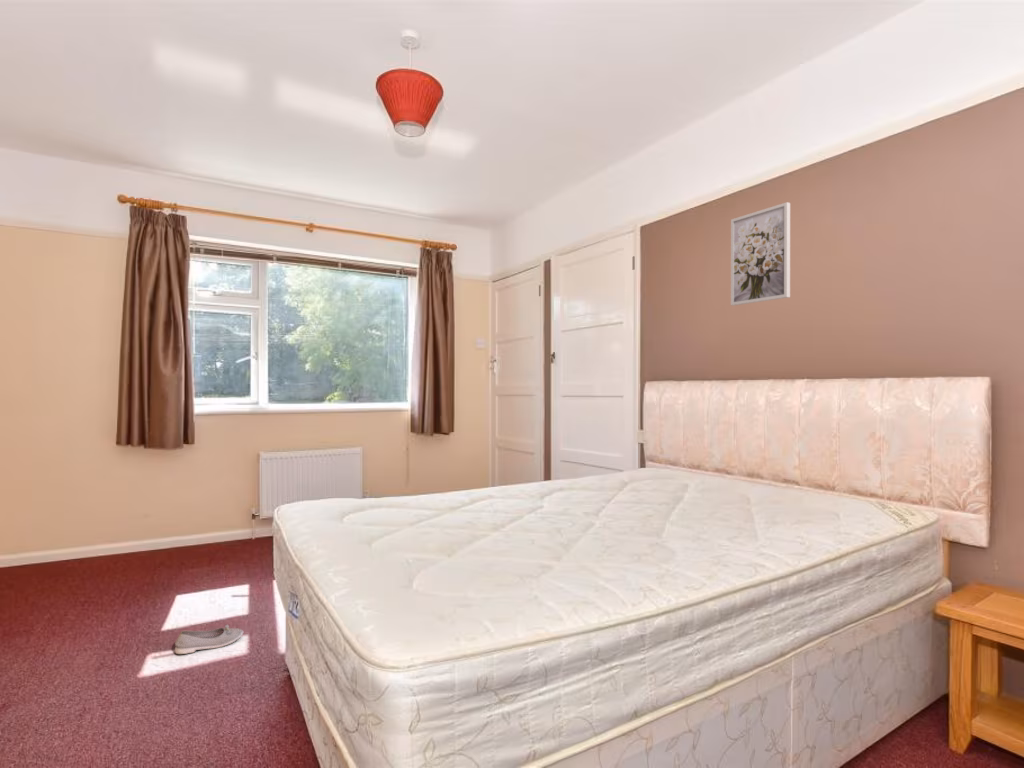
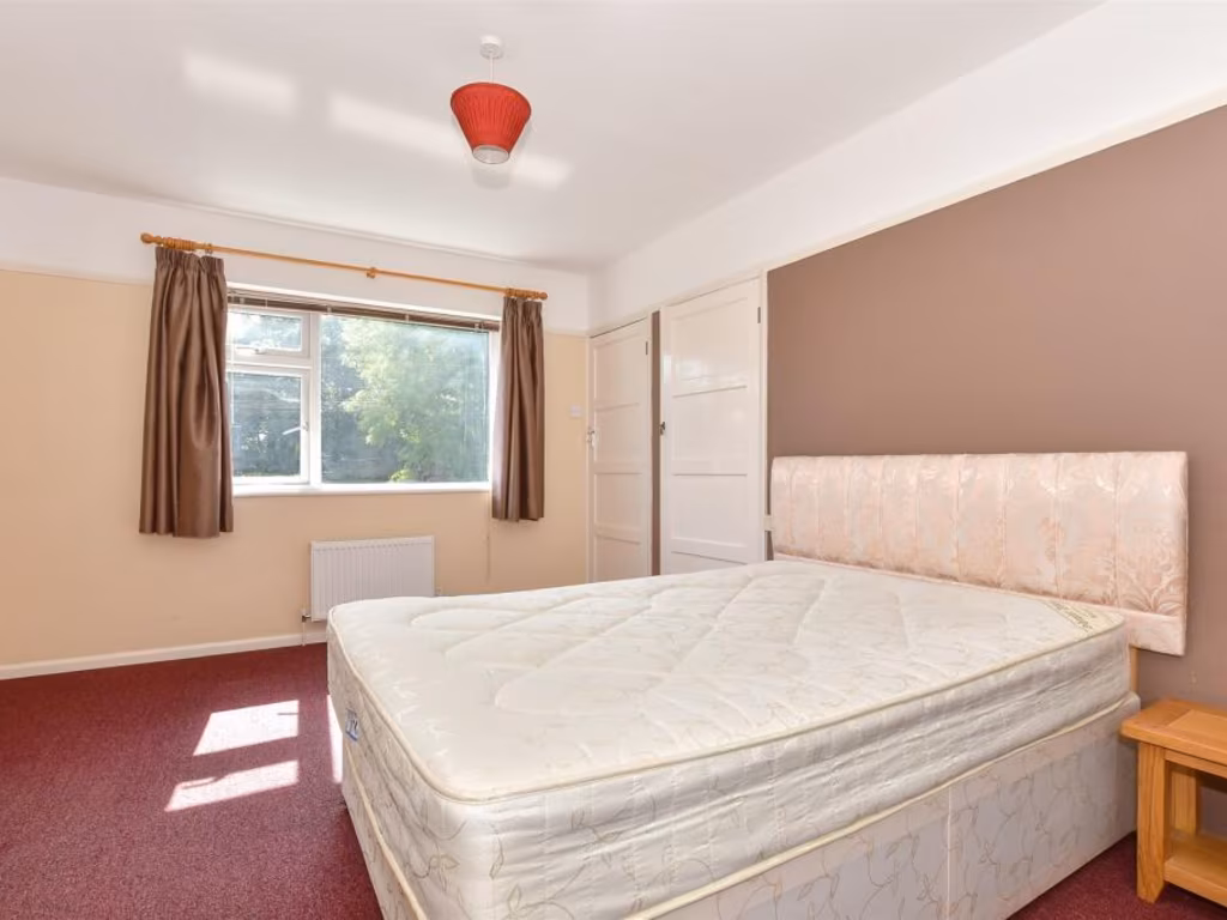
- shoe [174,624,244,655]
- wall art [730,201,791,307]
